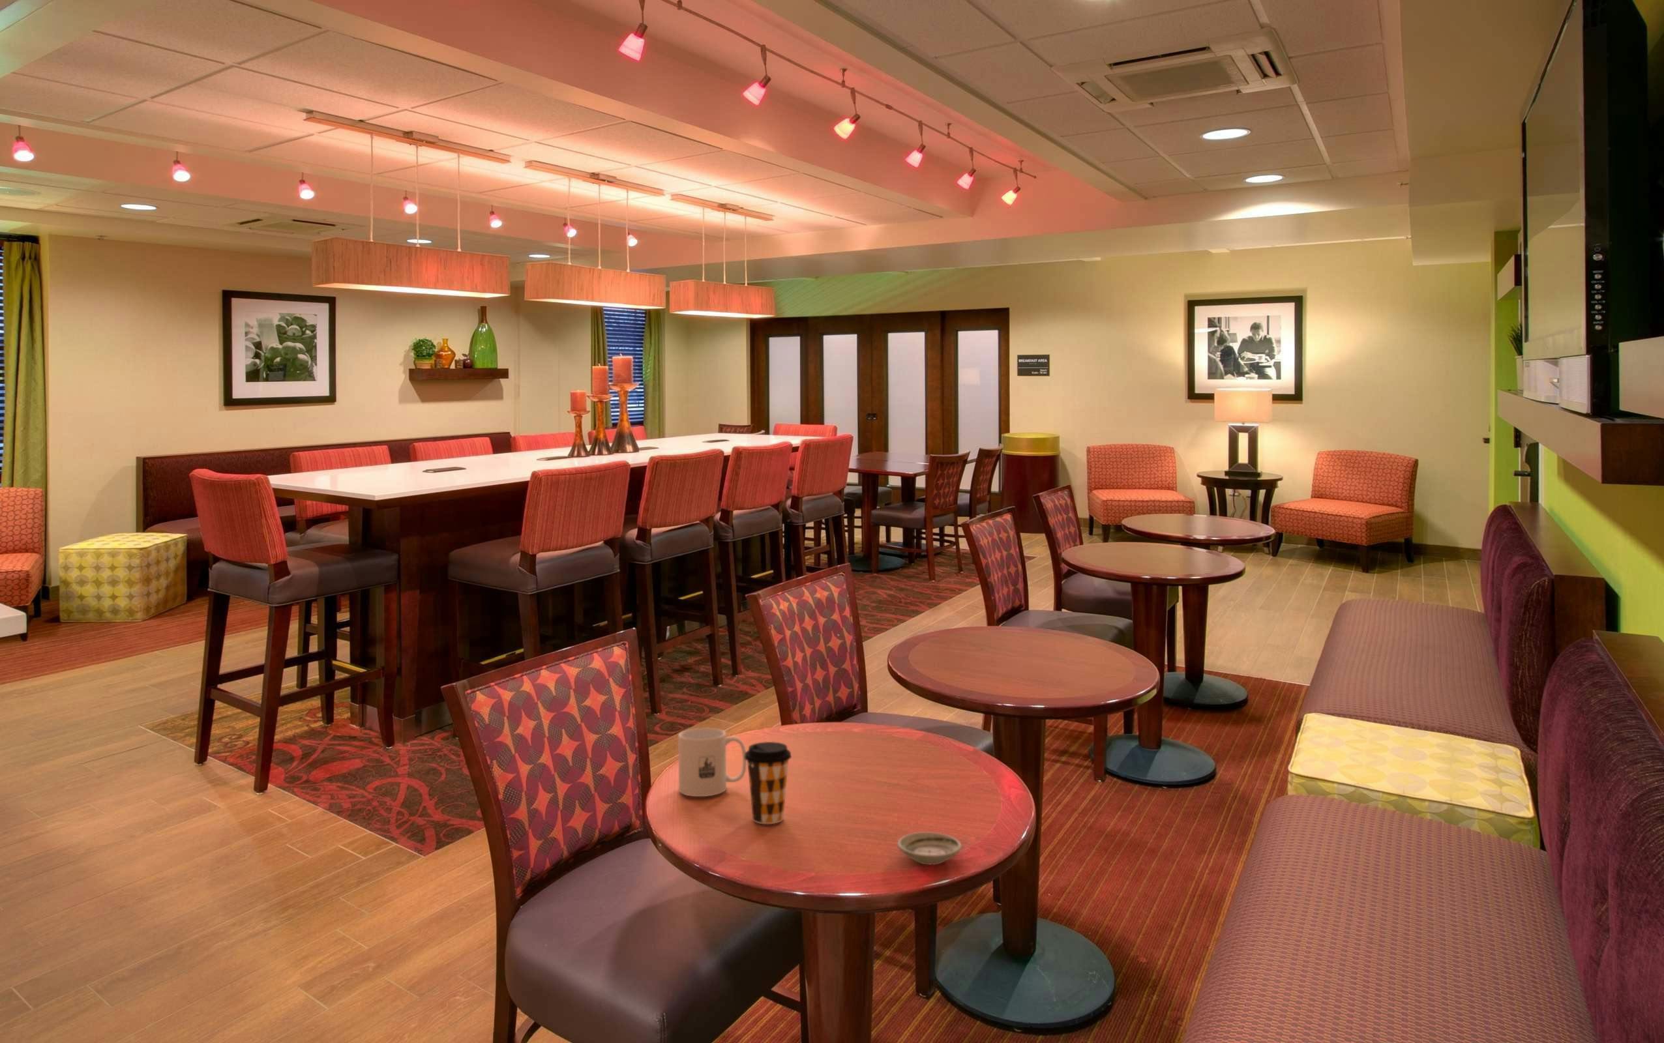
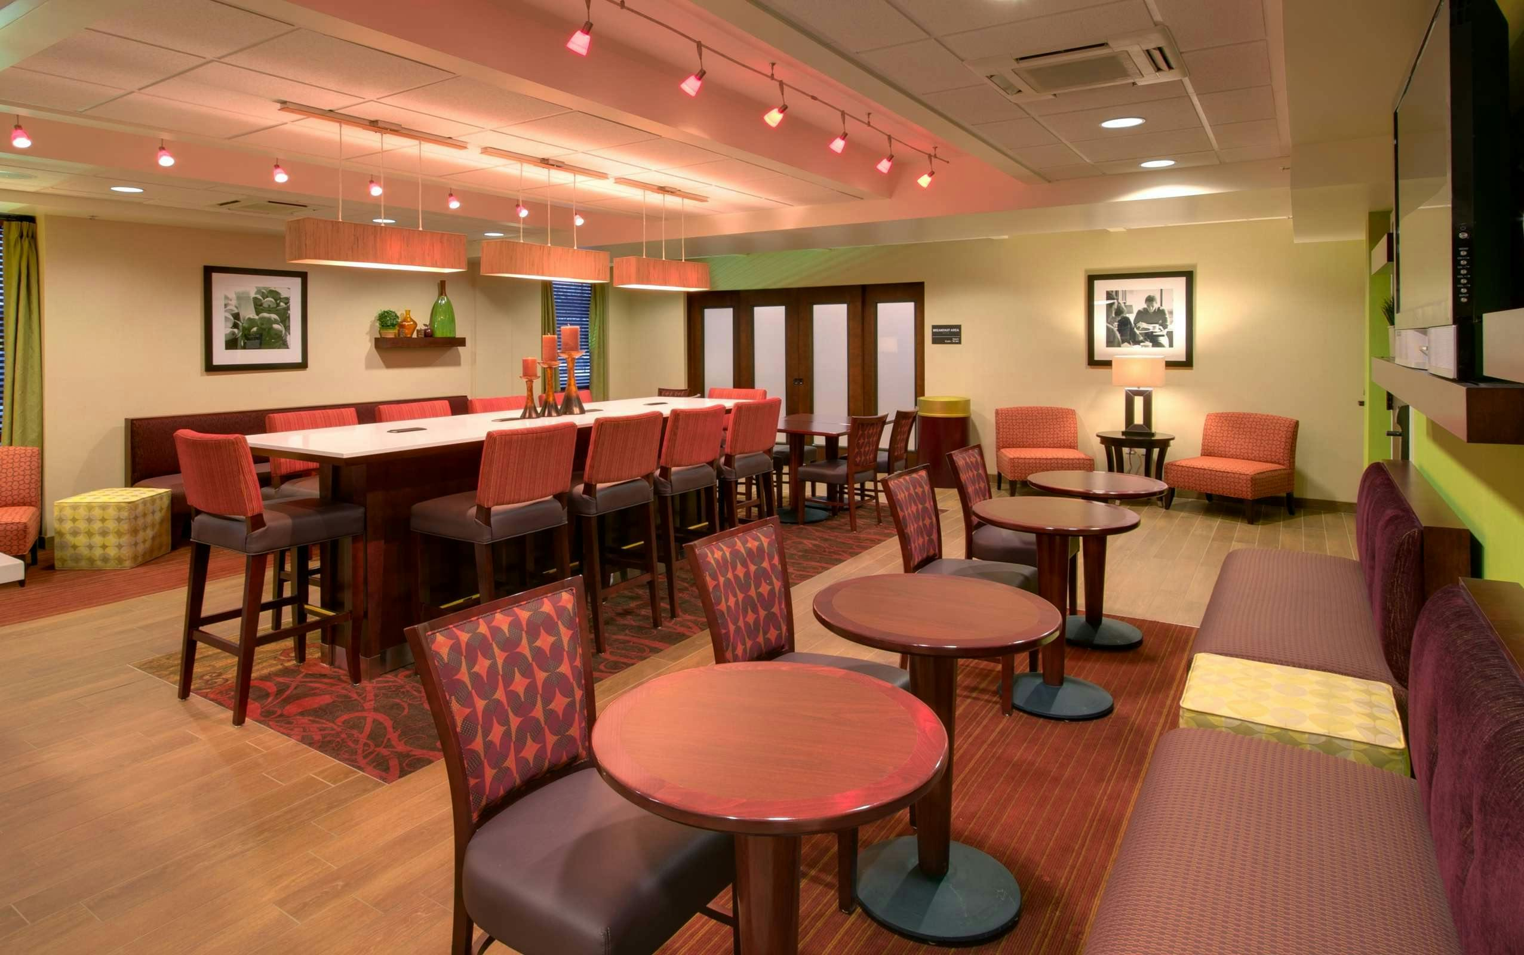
- saucer [896,832,962,865]
- mug [678,727,747,797]
- coffee cup [745,741,792,824]
